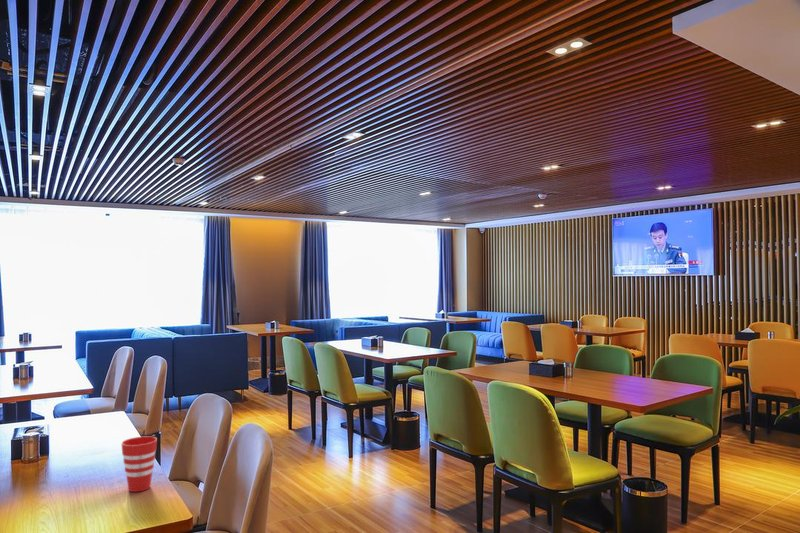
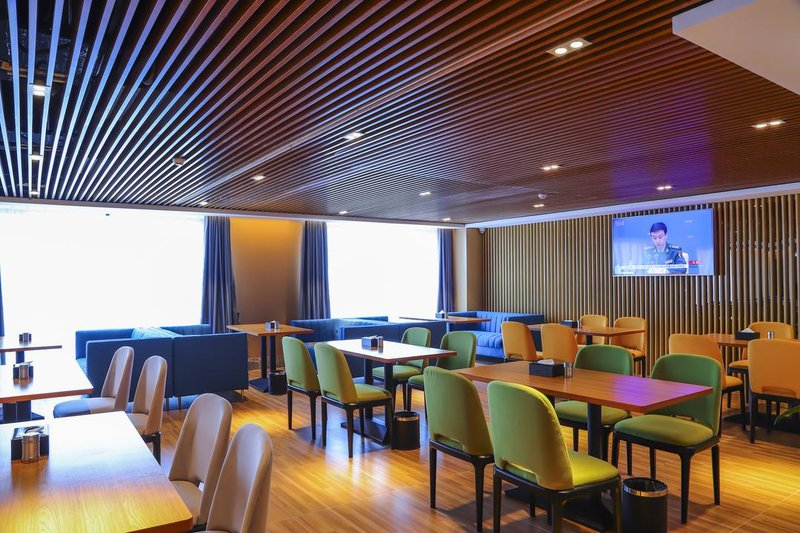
- cup [120,435,158,493]
